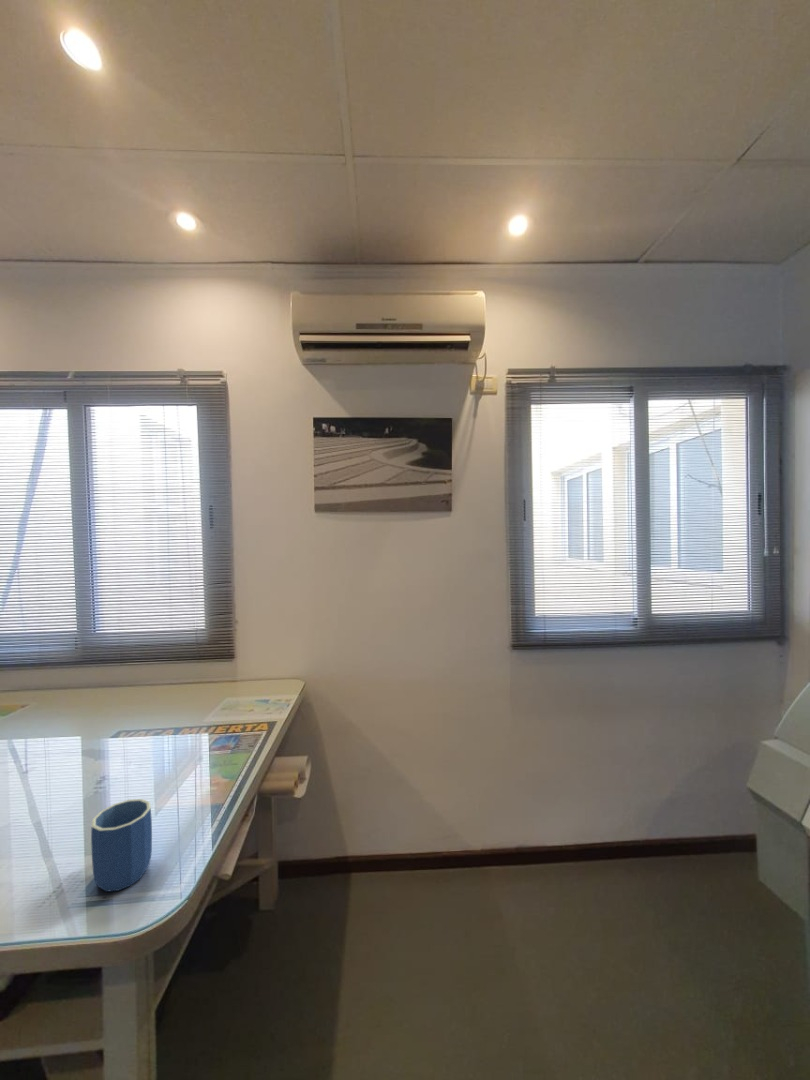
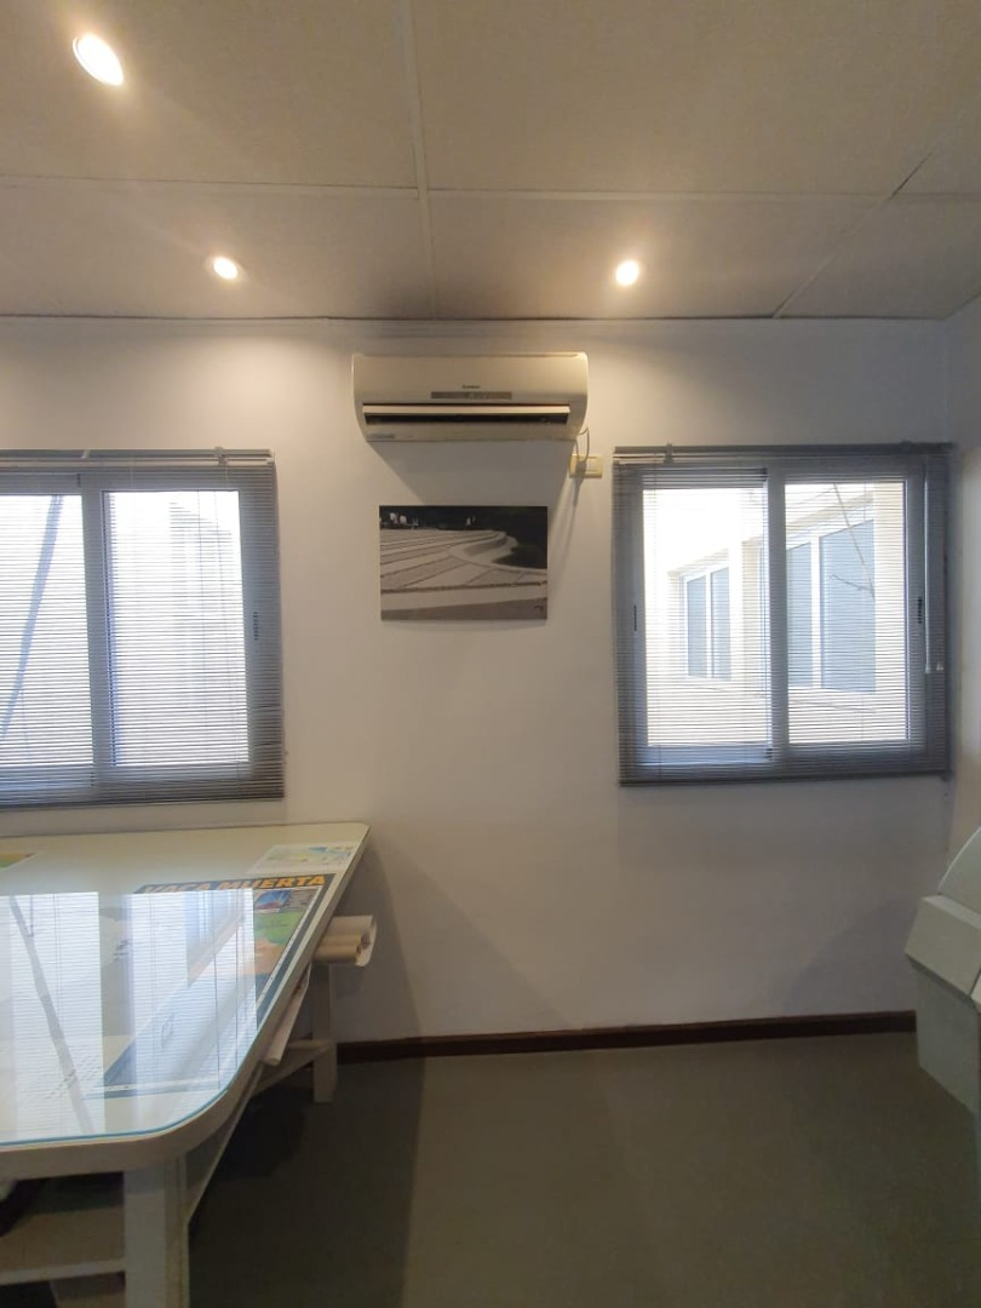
- mug [90,798,153,893]
